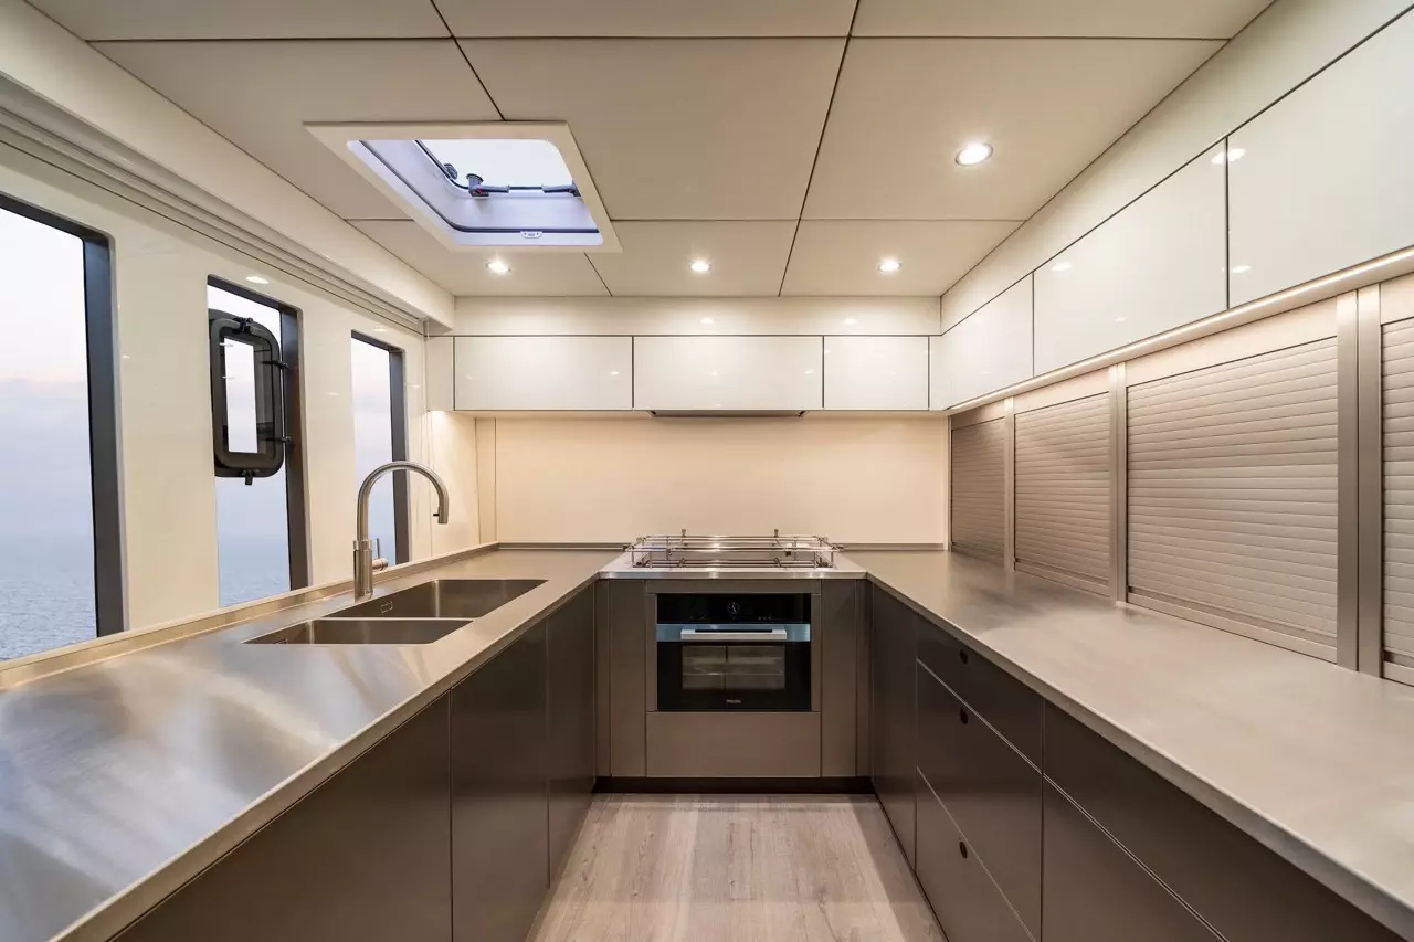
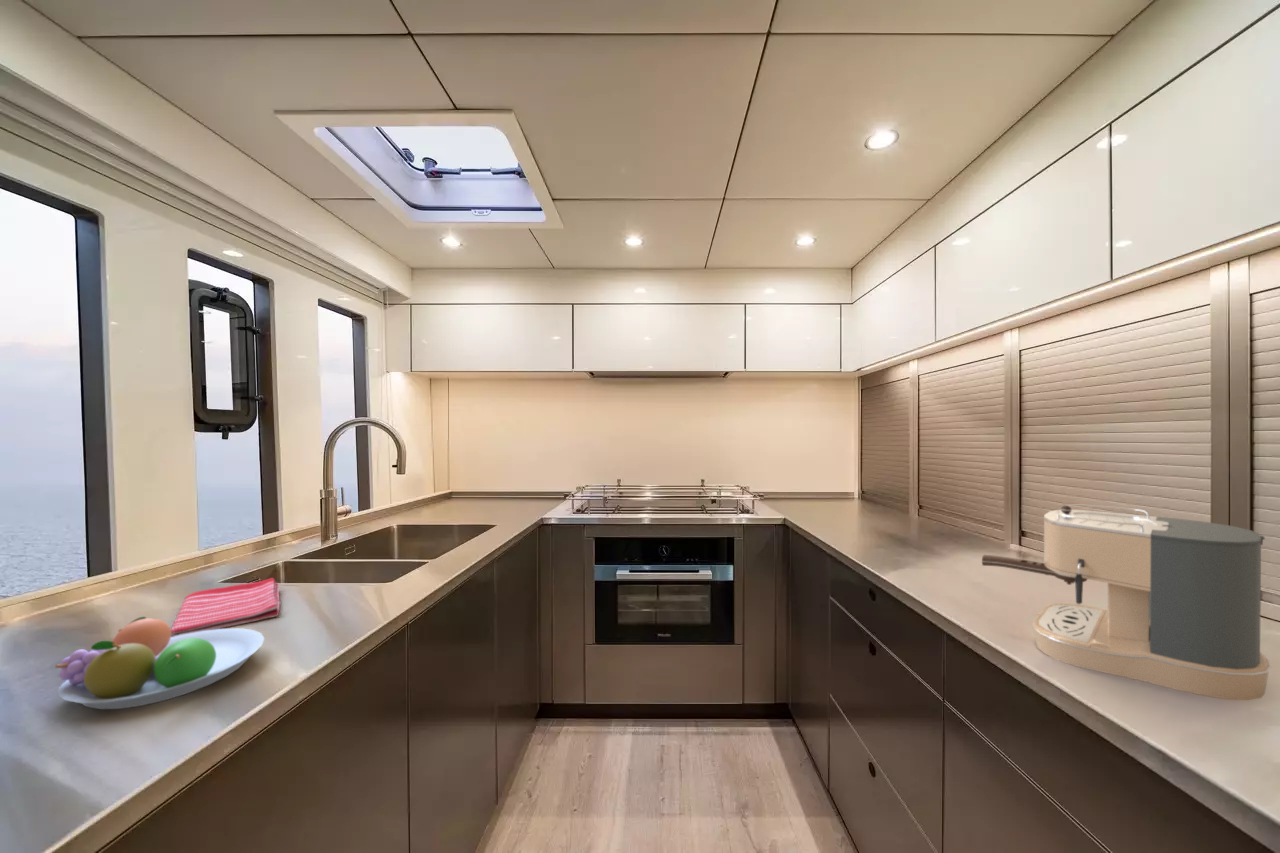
+ fruit bowl [54,616,265,710]
+ coffee maker [981,504,1272,701]
+ dish towel [170,577,281,637]
